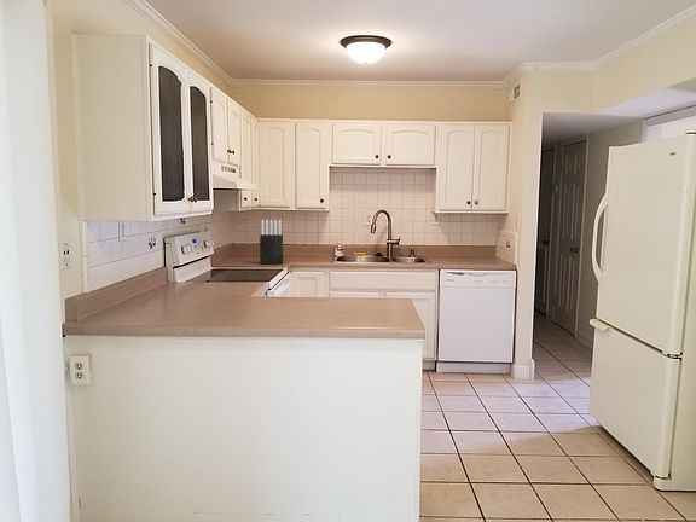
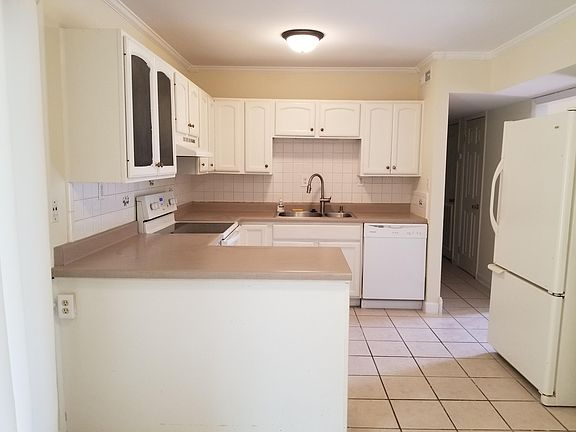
- knife block [259,219,284,265]
